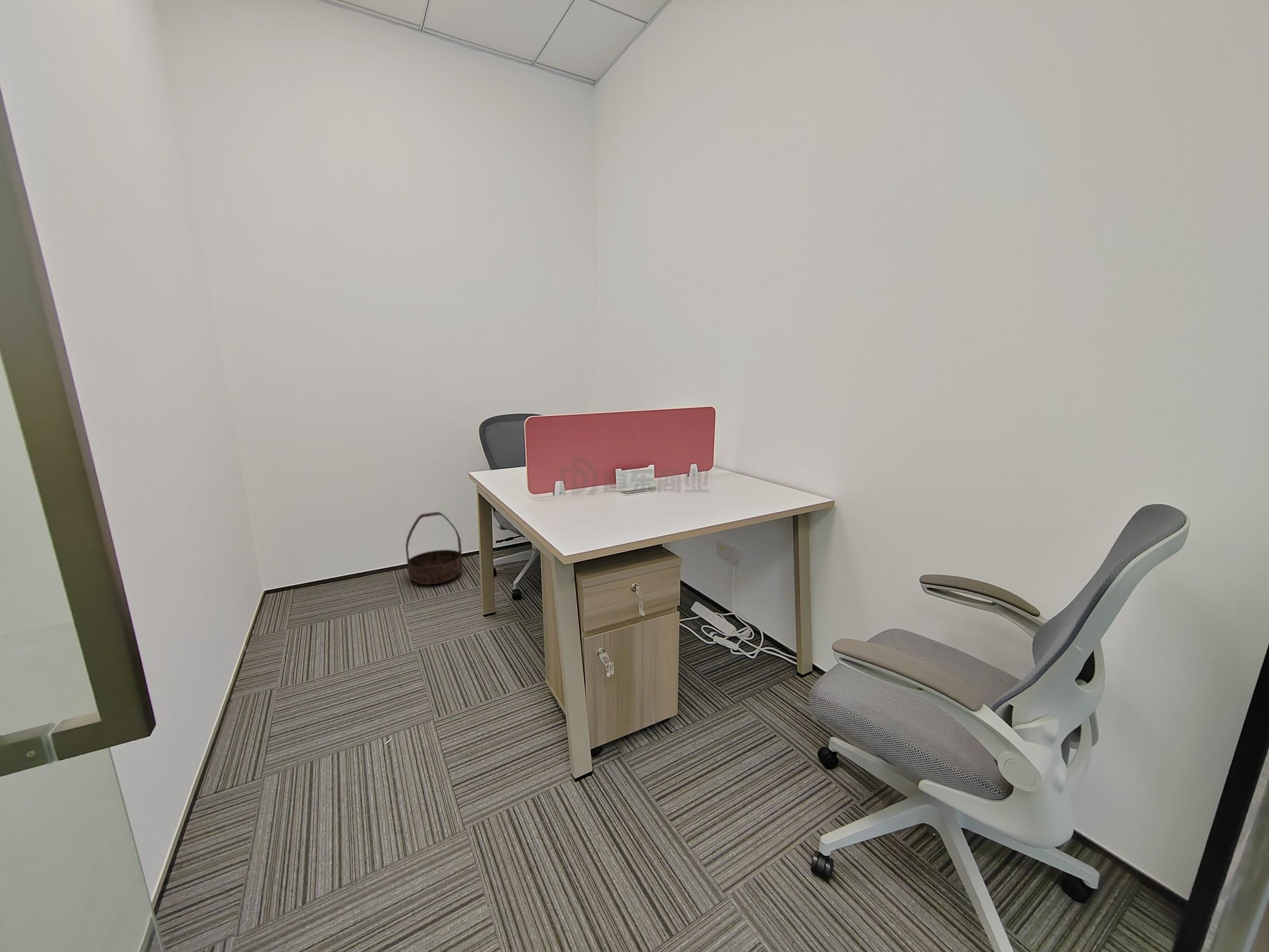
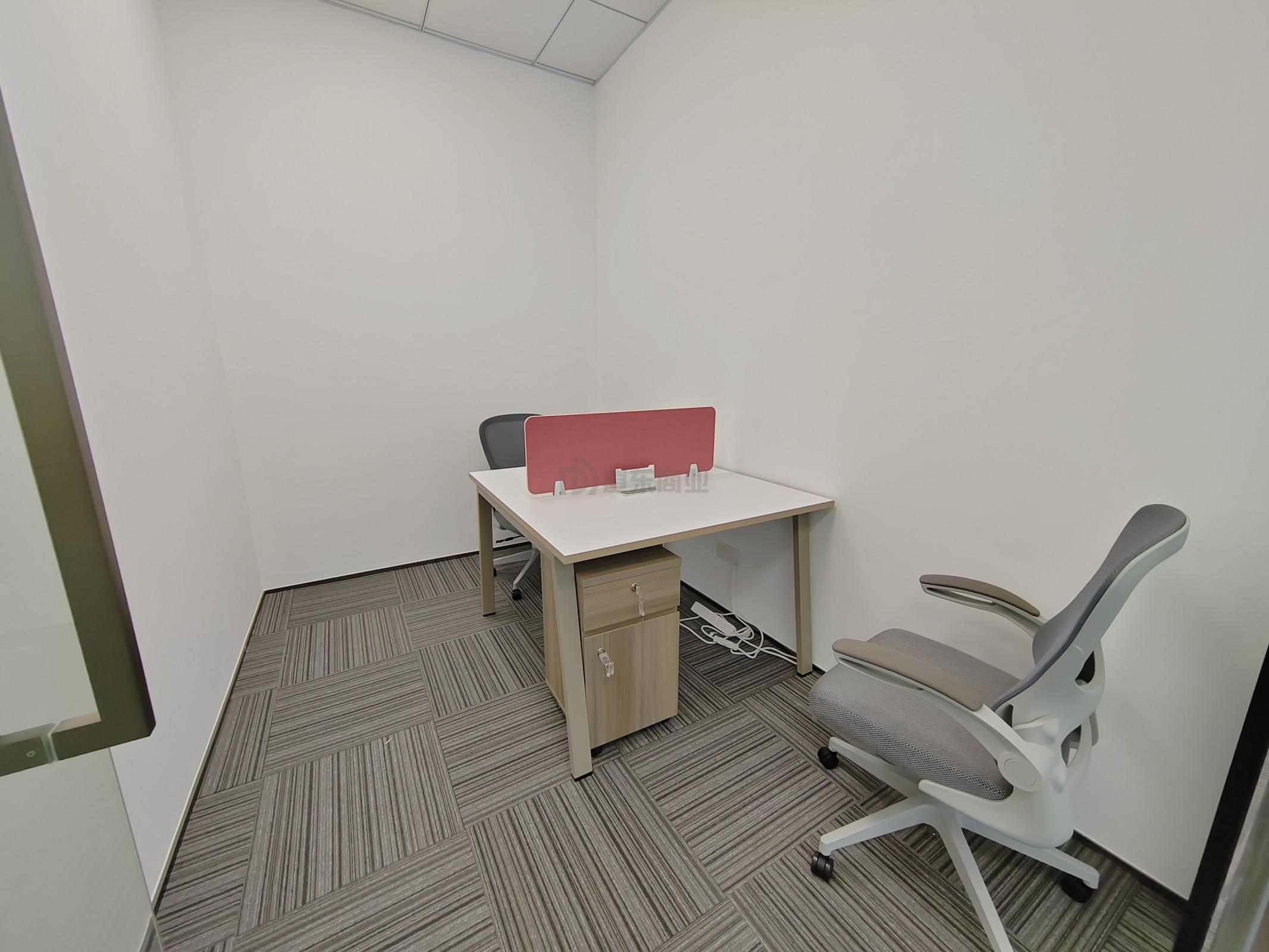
- basket [405,511,463,585]
